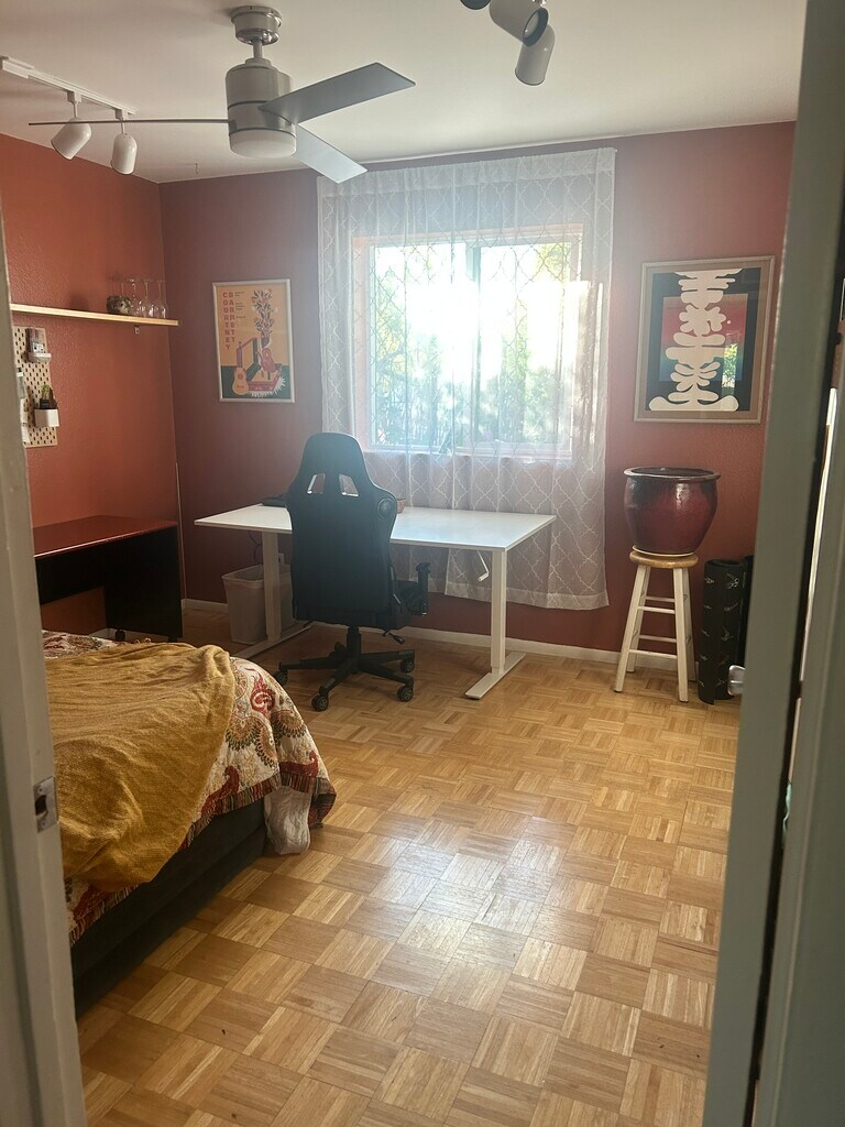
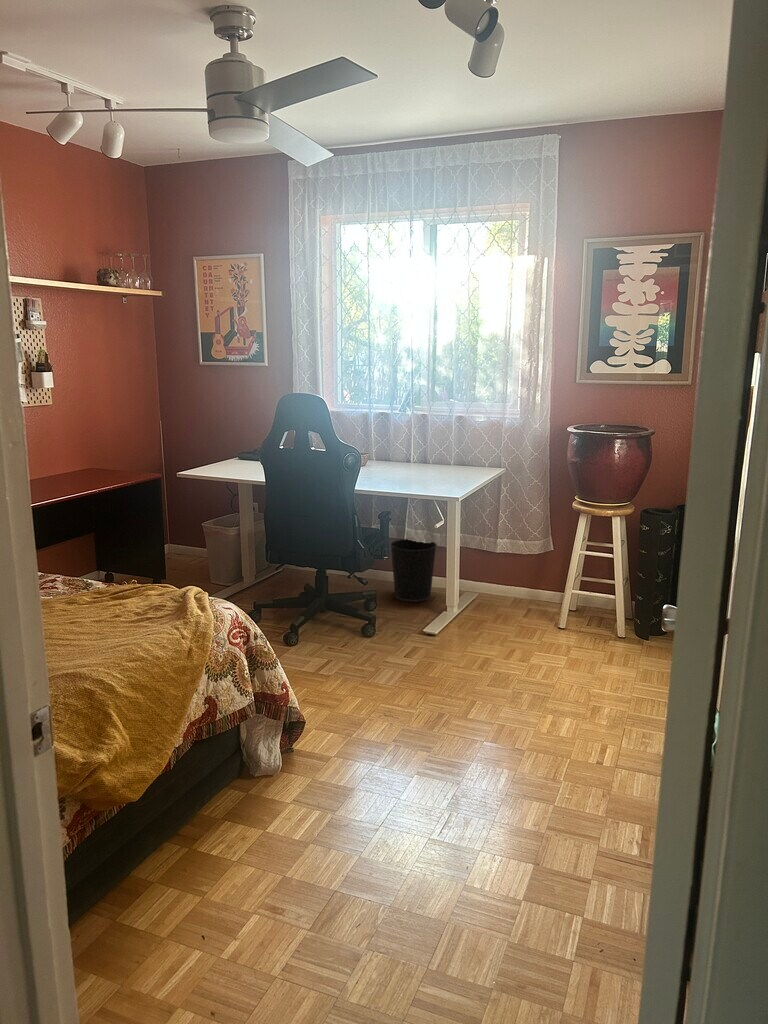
+ wastebasket [389,538,438,603]
